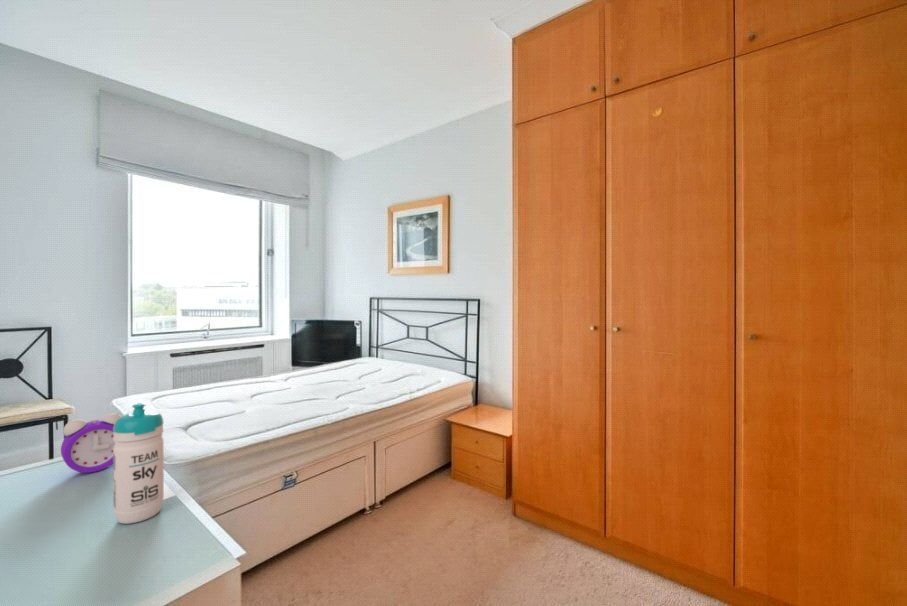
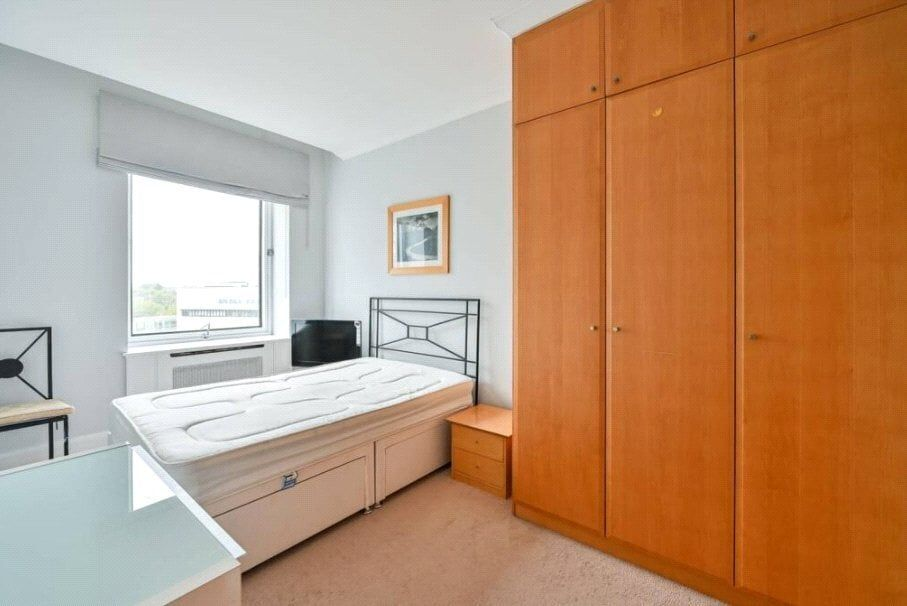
- water bottle [112,402,165,525]
- alarm clock [60,412,122,474]
